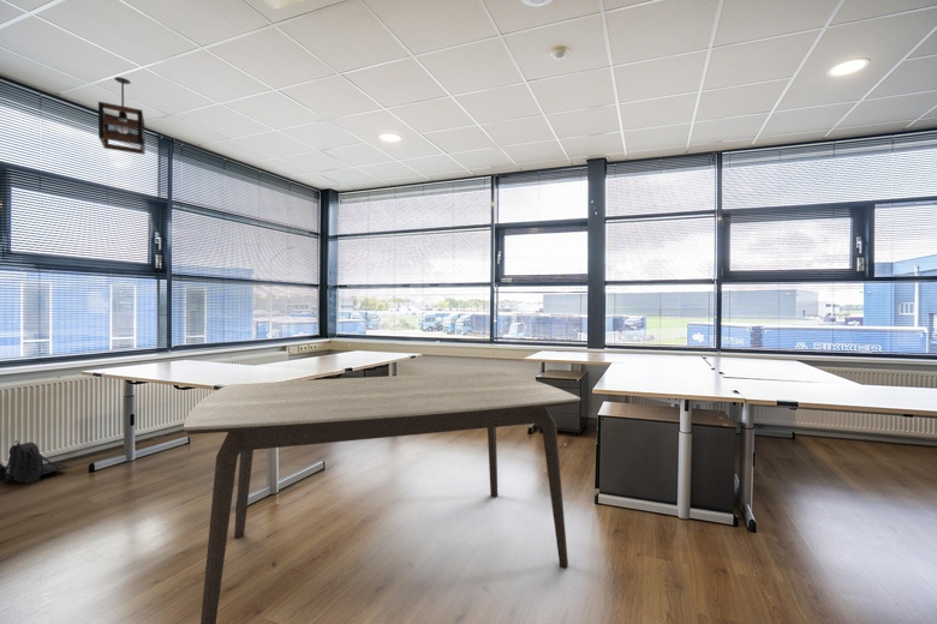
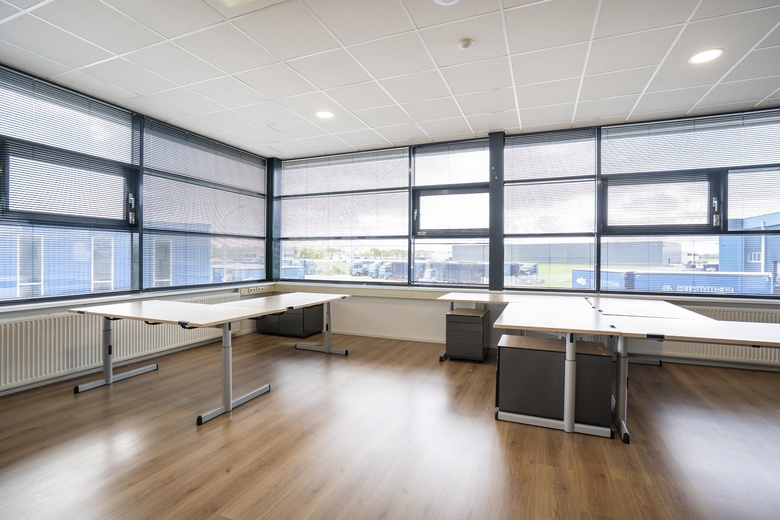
- pendant light [97,76,147,156]
- backpack [0,439,70,485]
- dining table [183,371,581,624]
